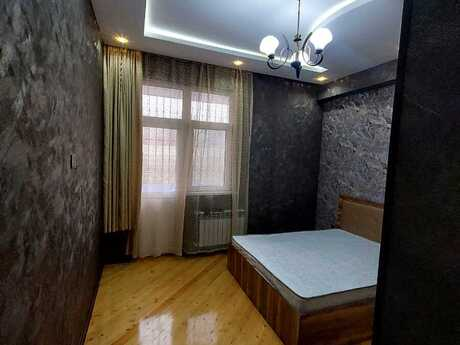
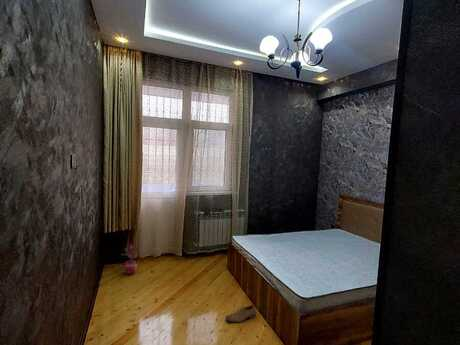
+ potted plant [120,242,139,275]
+ shoe [224,304,257,323]
